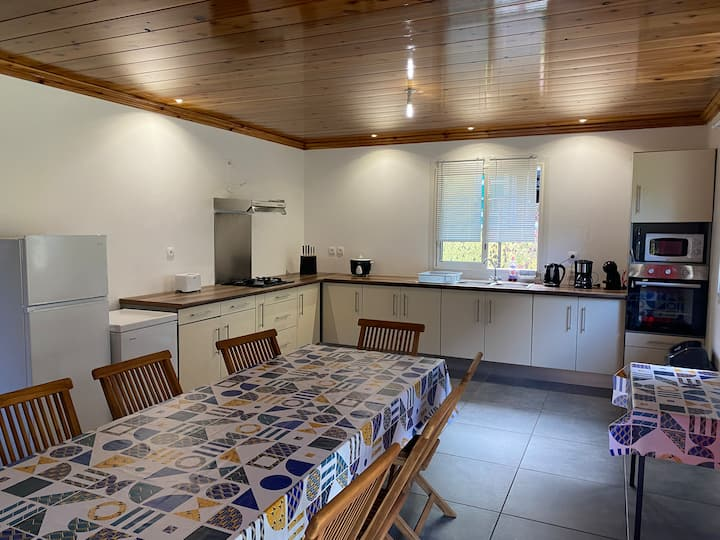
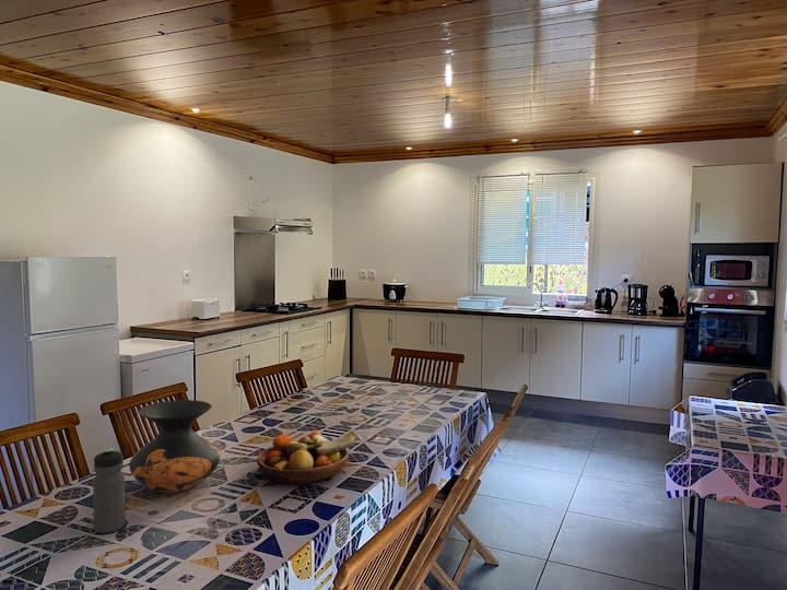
+ vase [129,399,222,494]
+ water bottle [92,447,127,534]
+ fruit bowl [256,430,359,485]
